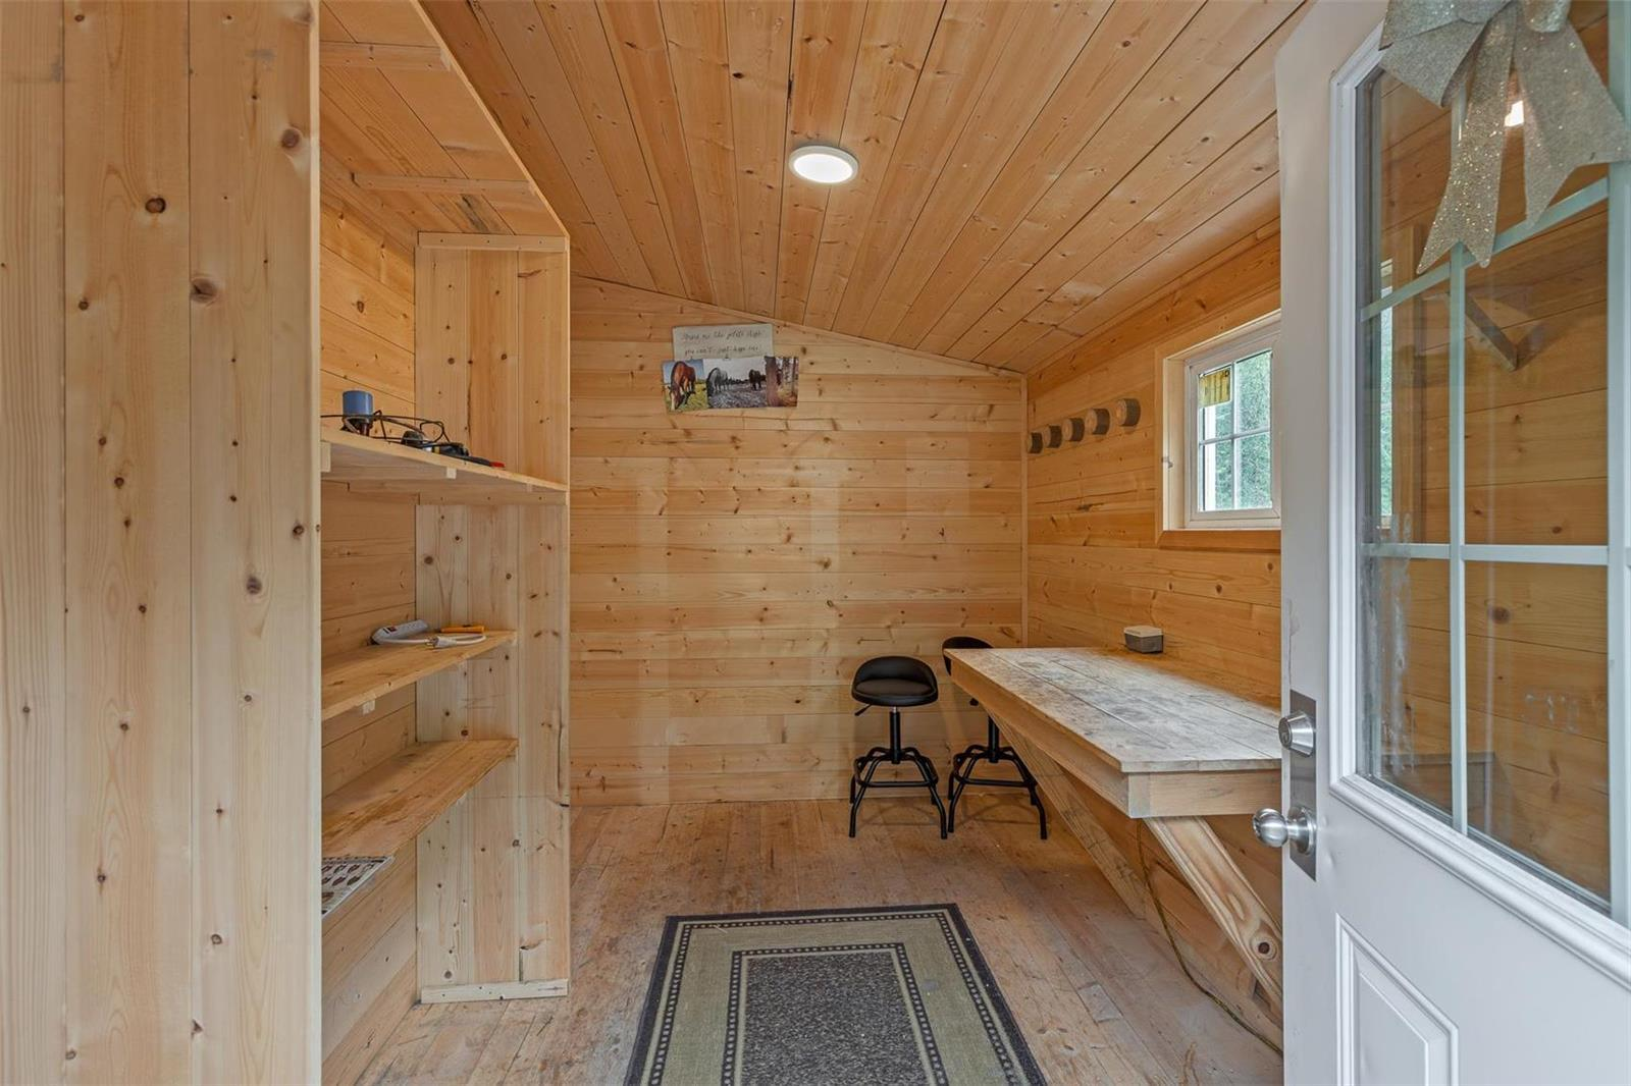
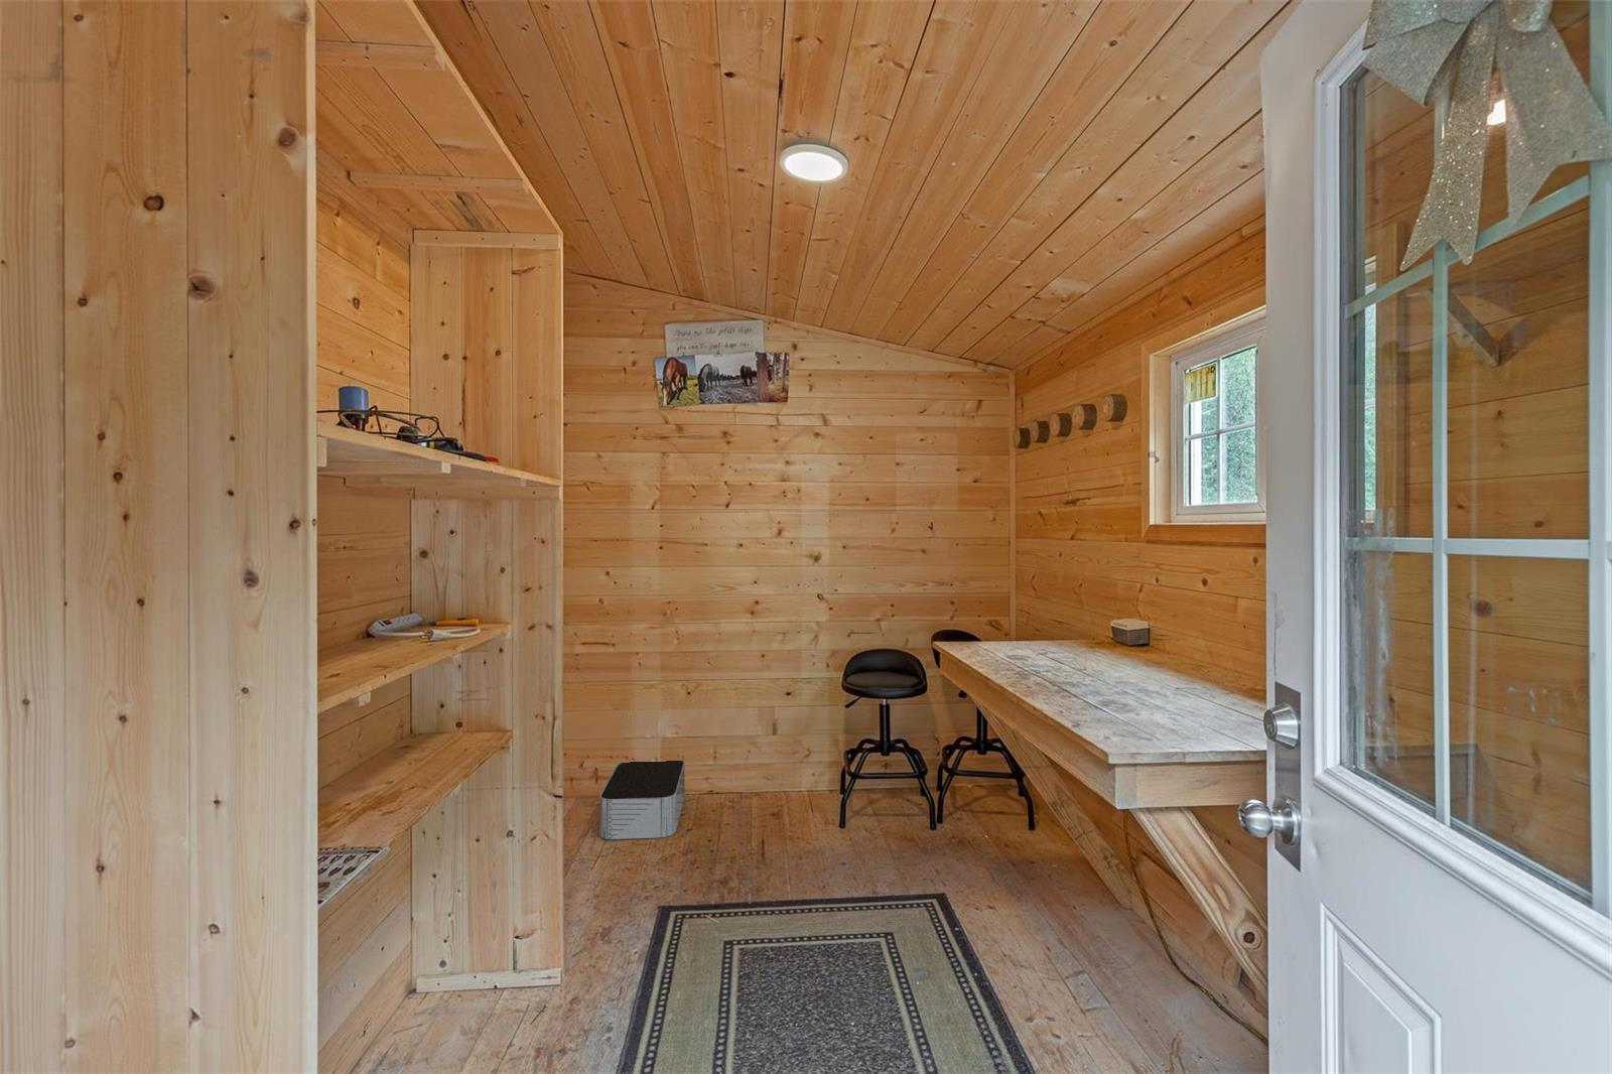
+ storage bin [599,760,686,840]
